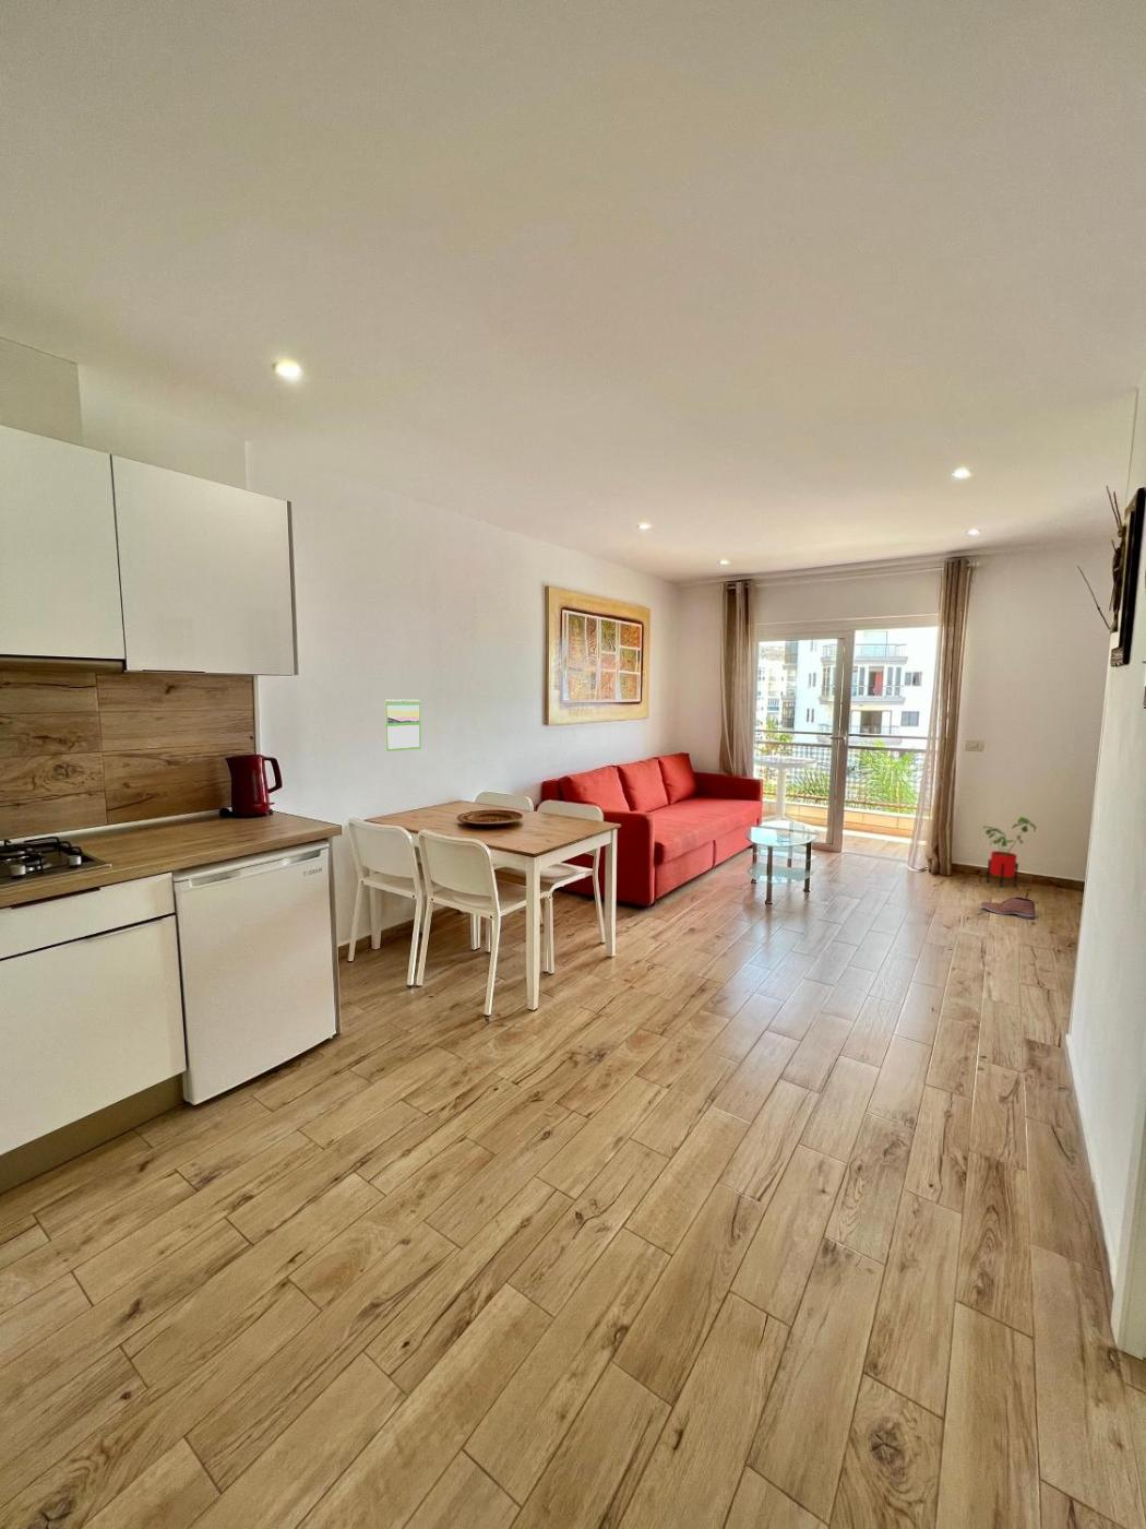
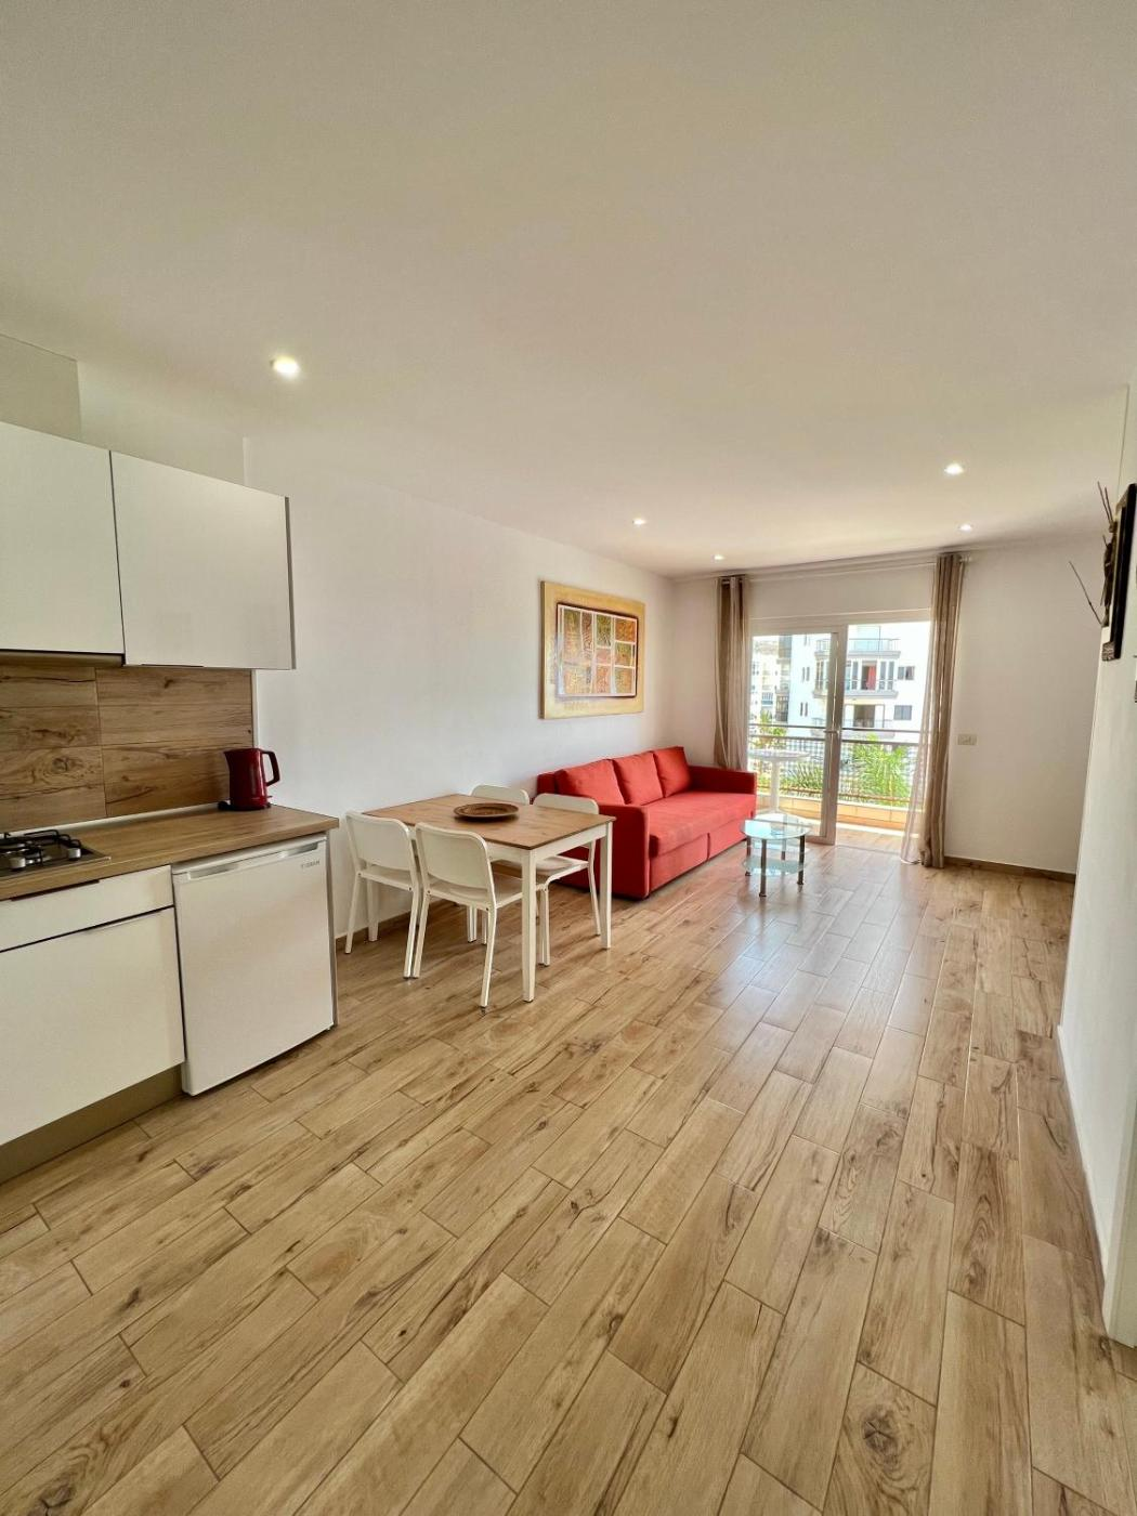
- house plant [981,816,1036,889]
- shoe [980,896,1039,920]
- calendar [384,698,423,752]
